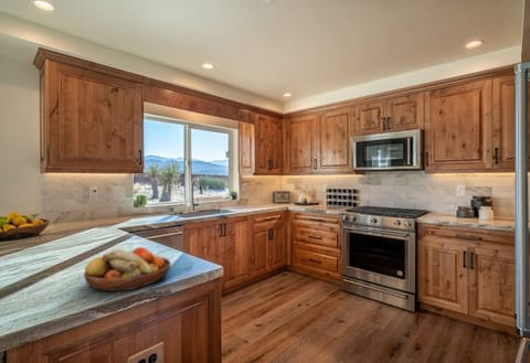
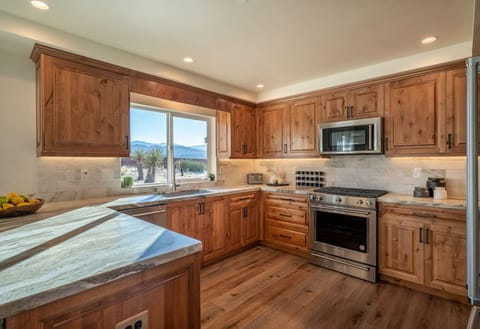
- fruit bowl [83,246,172,292]
